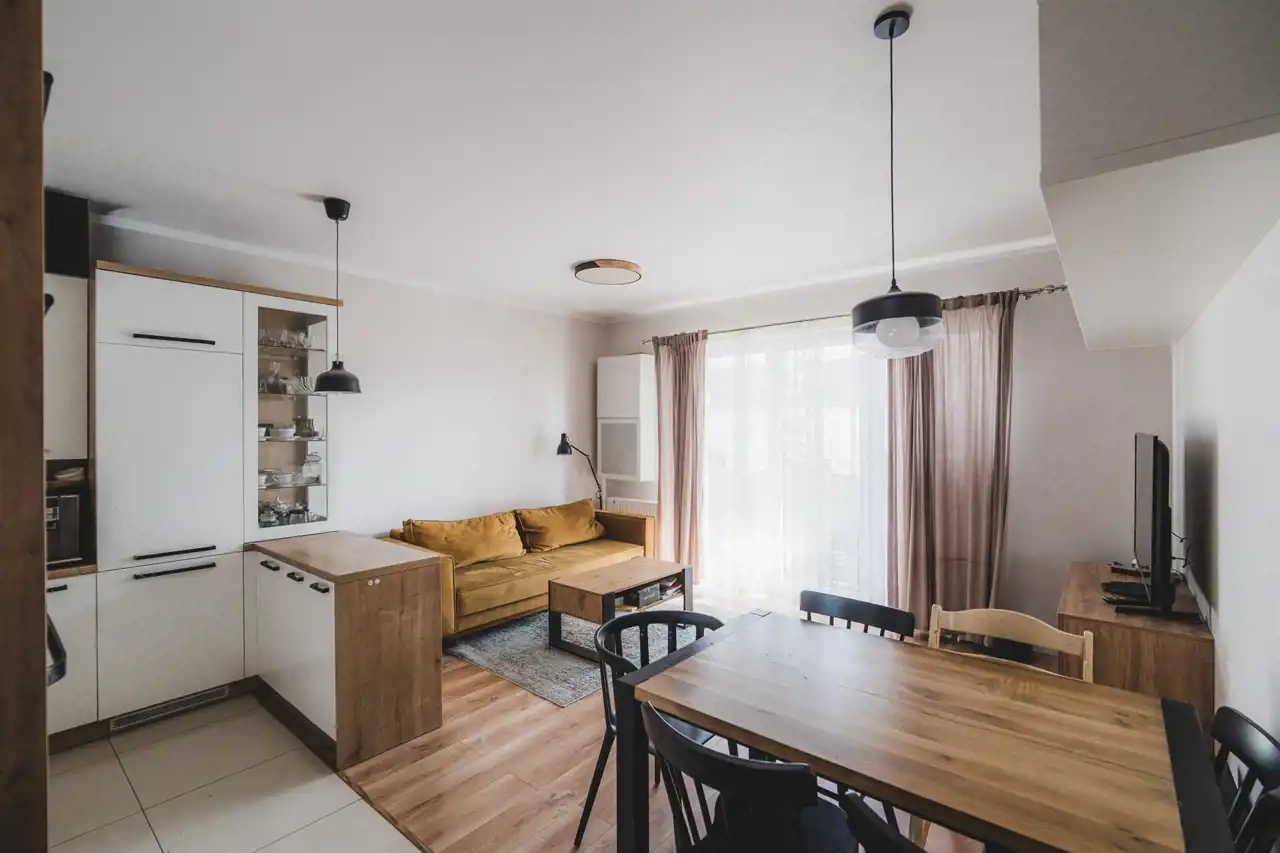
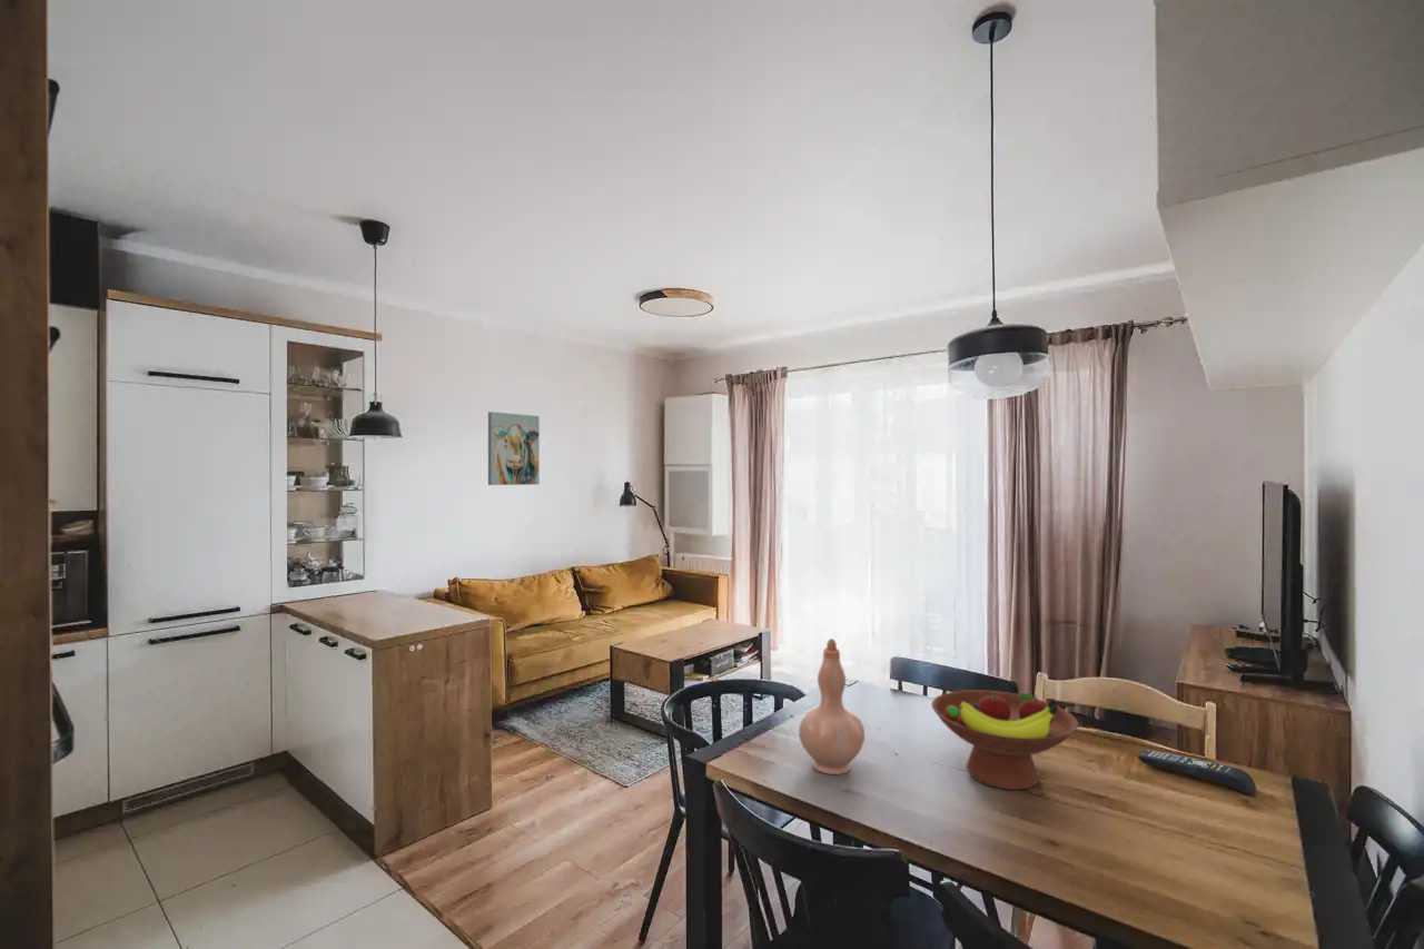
+ vase [798,637,866,775]
+ remote control [1137,749,1257,795]
+ fruit bowl [930,689,1079,791]
+ wall art [487,411,541,486]
